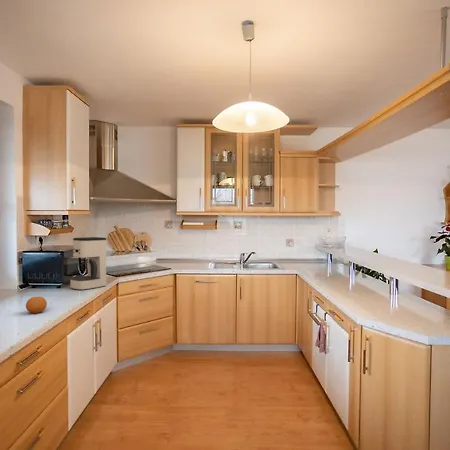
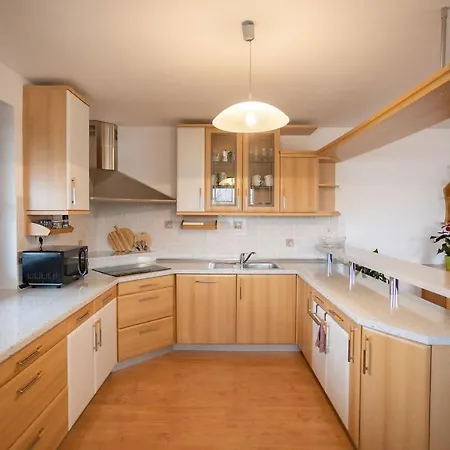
- fruit [25,296,48,314]
- coffee maker [69,236,107,291]
